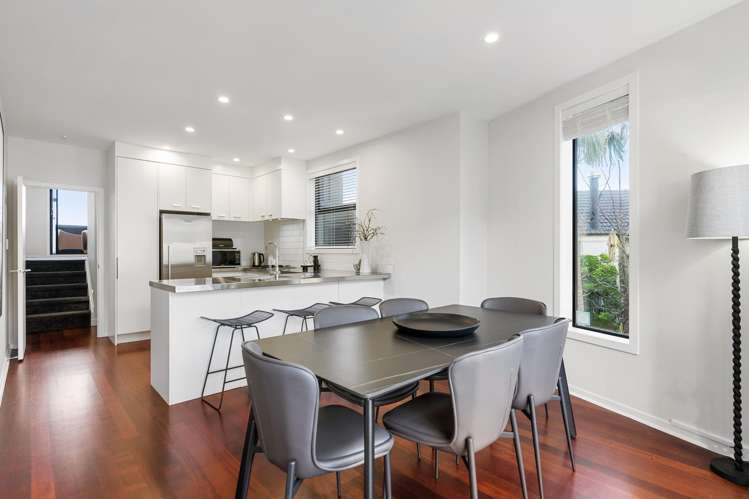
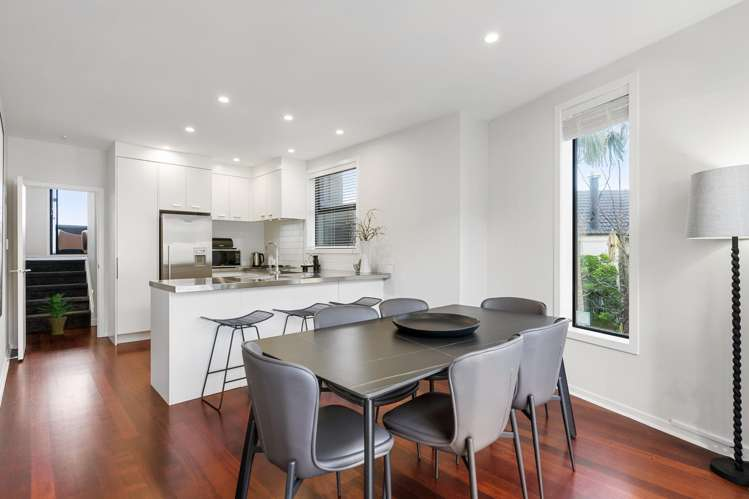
+ potted plant [35,292,77,336]
